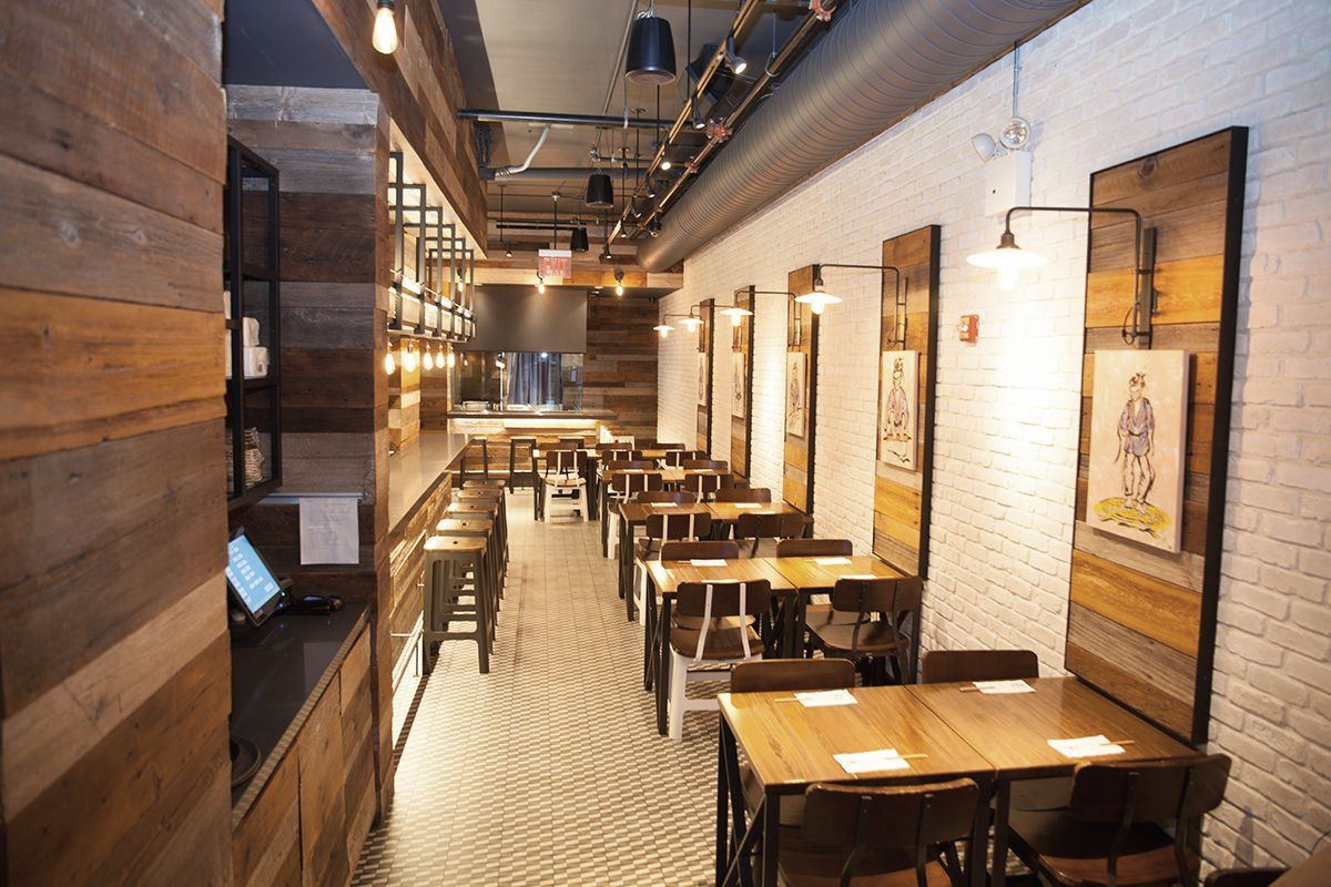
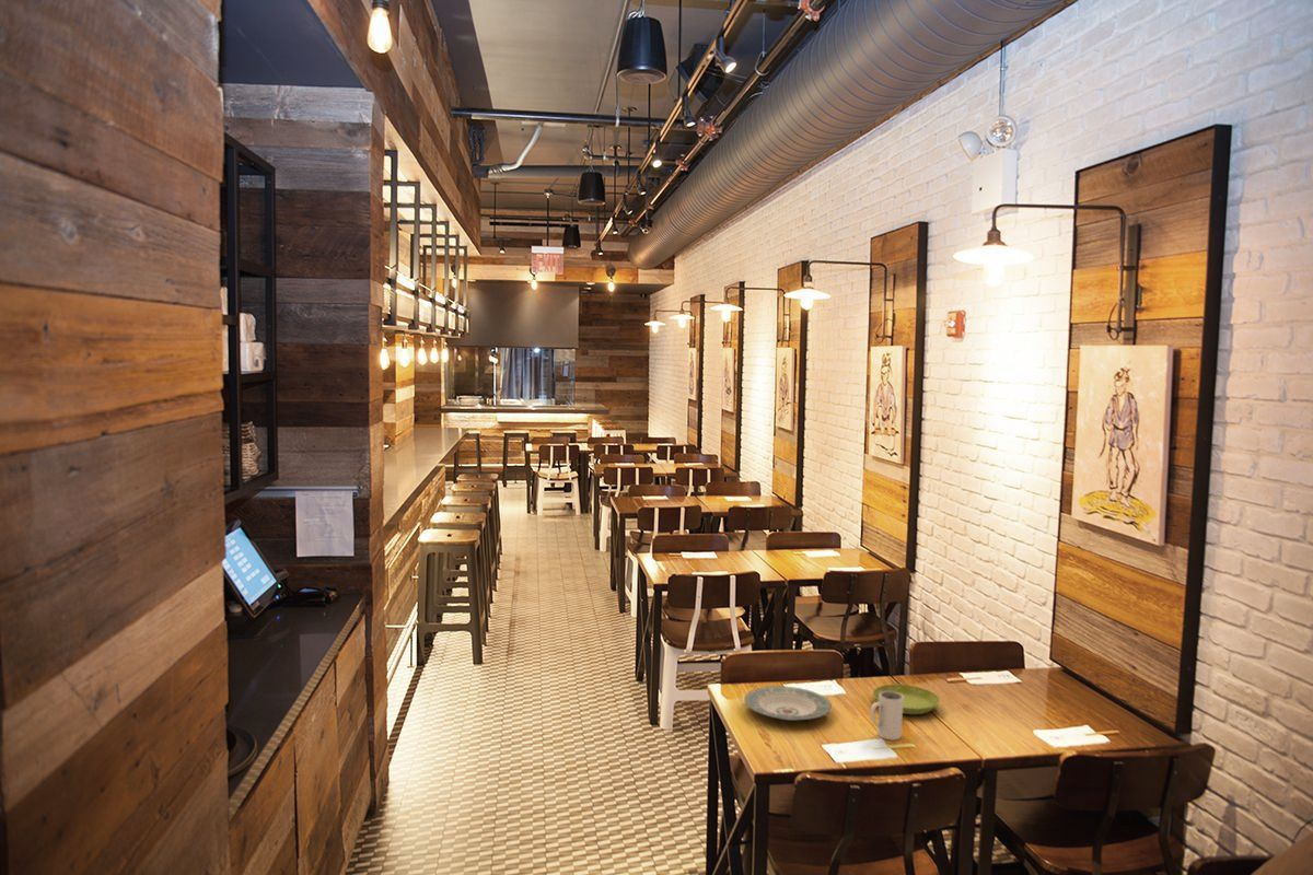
+ mug [869,691,904,742]
+ plate [743,685,833,722]
+ saucer [872,684,941,715]
